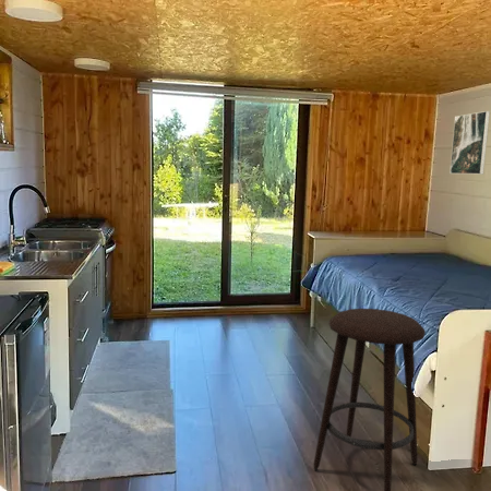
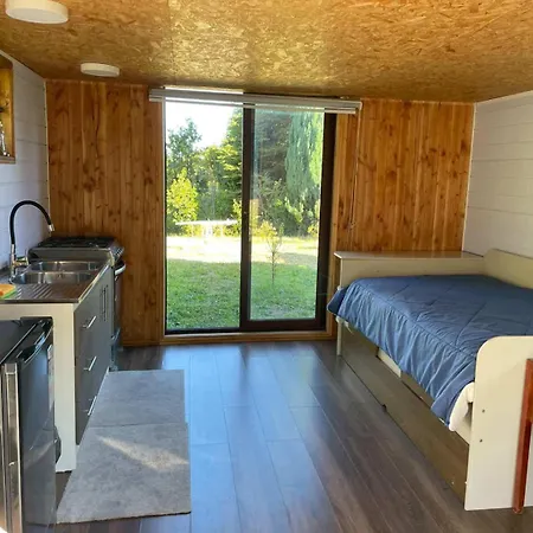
- stool [312,308,427,491]
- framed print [448,110,491,176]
